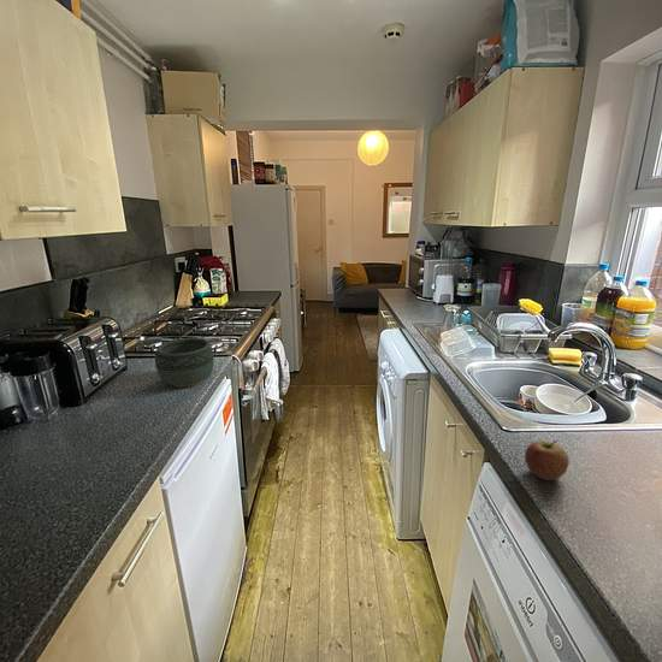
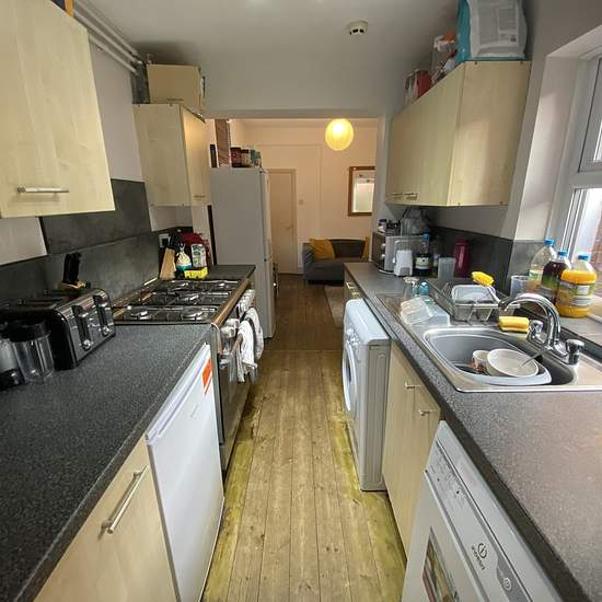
- bowl [154,337,215,388]
- apple [524,439,571,481]
